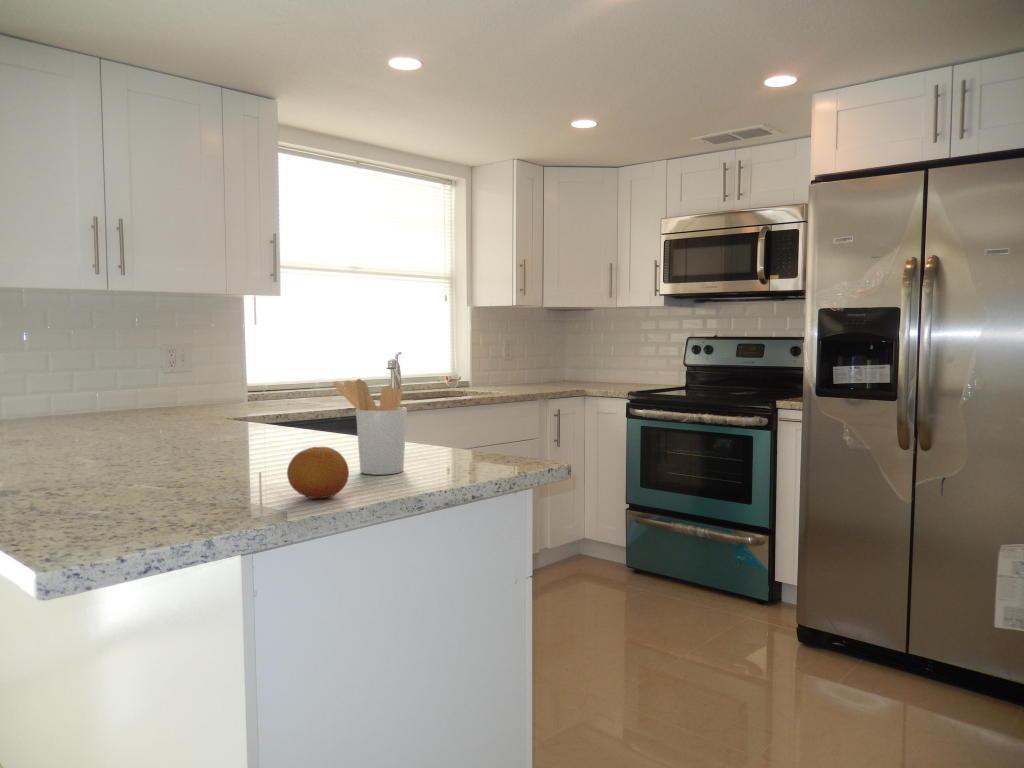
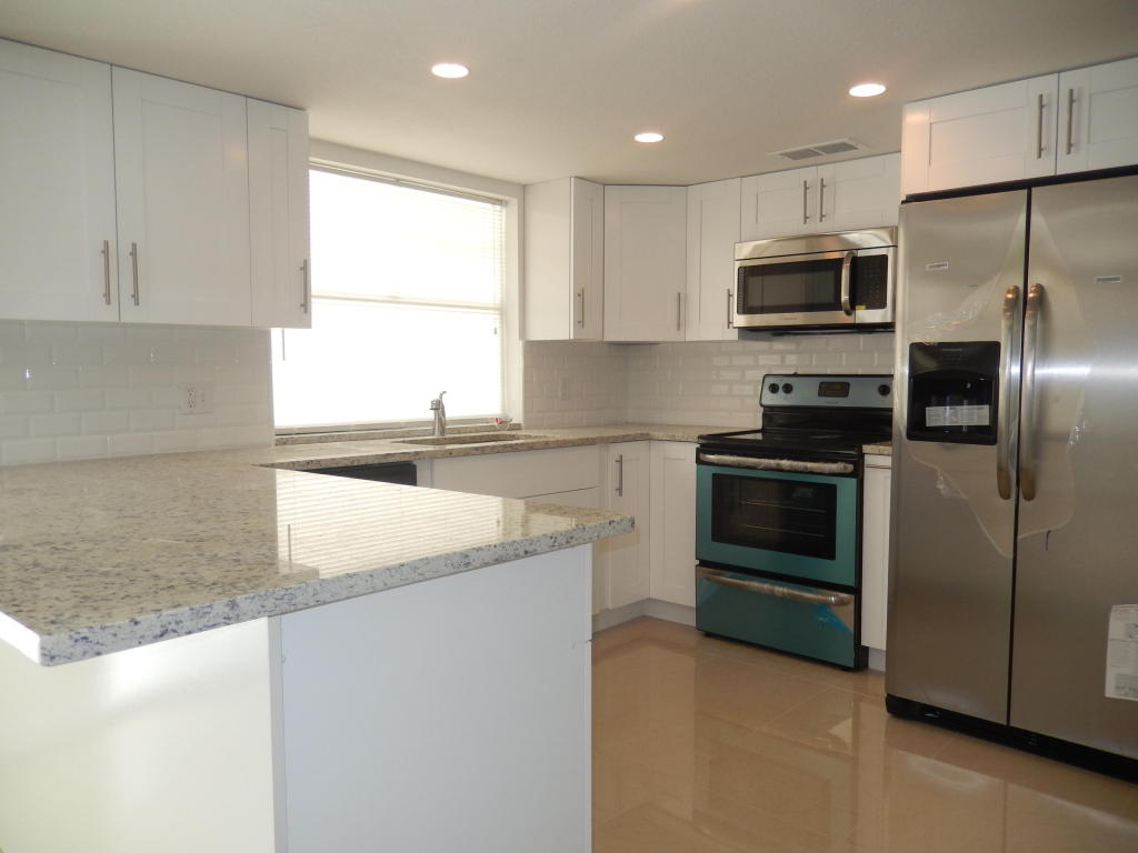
- fruit [286,446,350,499]
- utensil holder [332,378,408,476]
